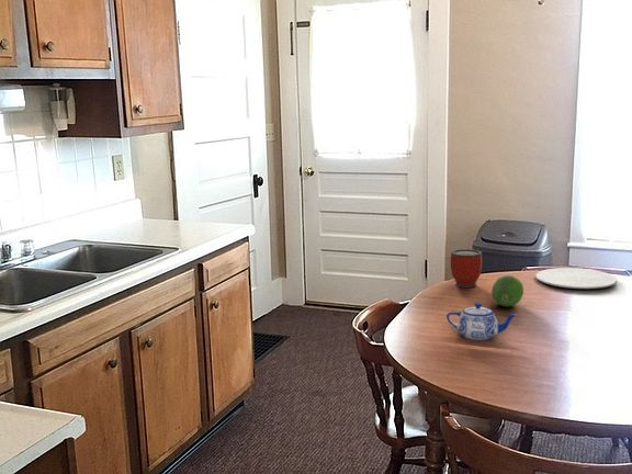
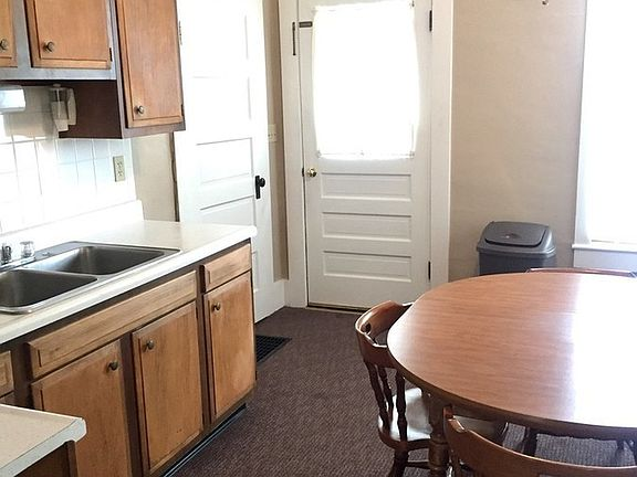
- mug [450,248,483,289]
- plate [534,267,618,290]
- fruit [490,274,524,307]
- teapot [445,302,519,341]
